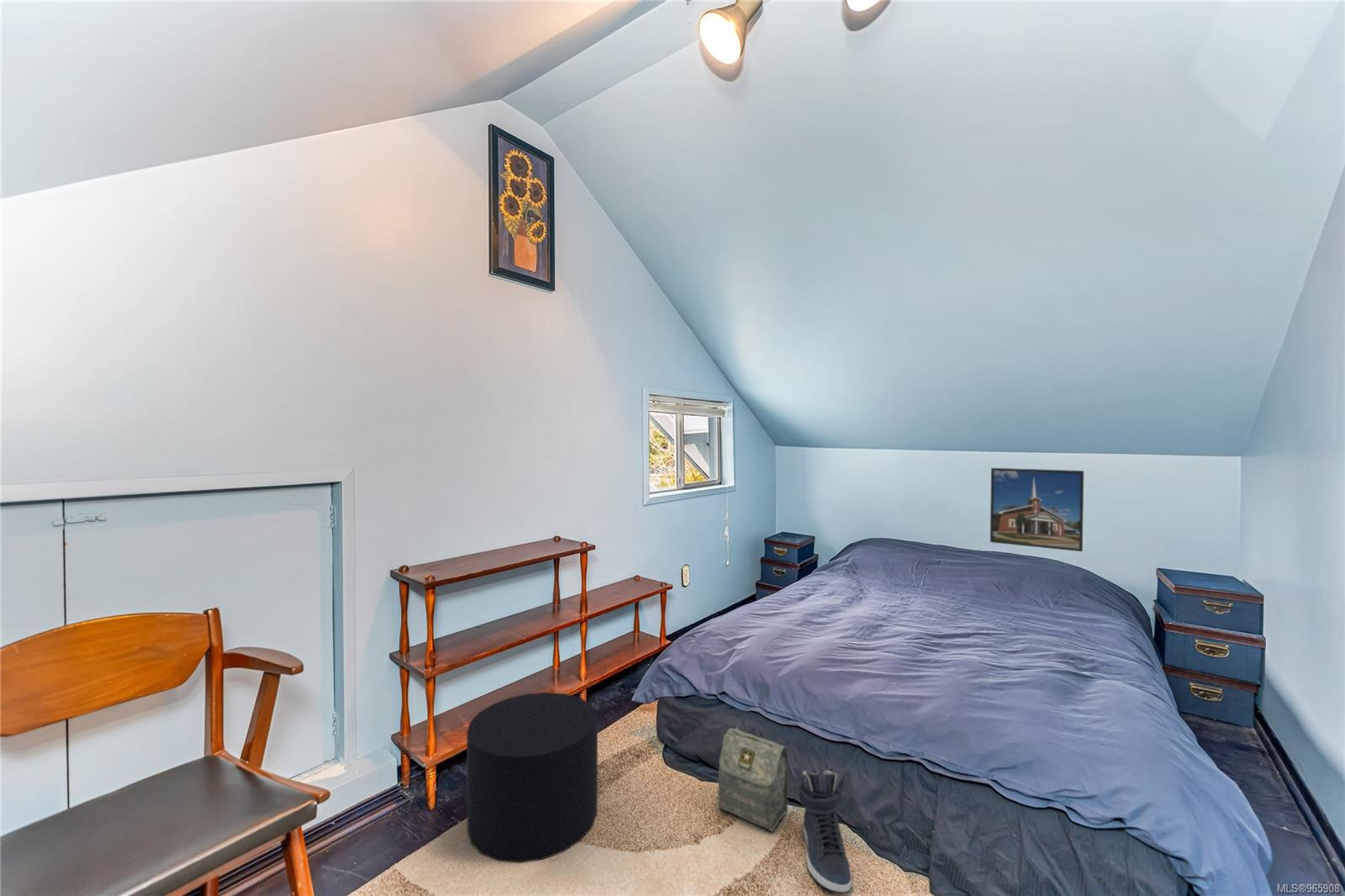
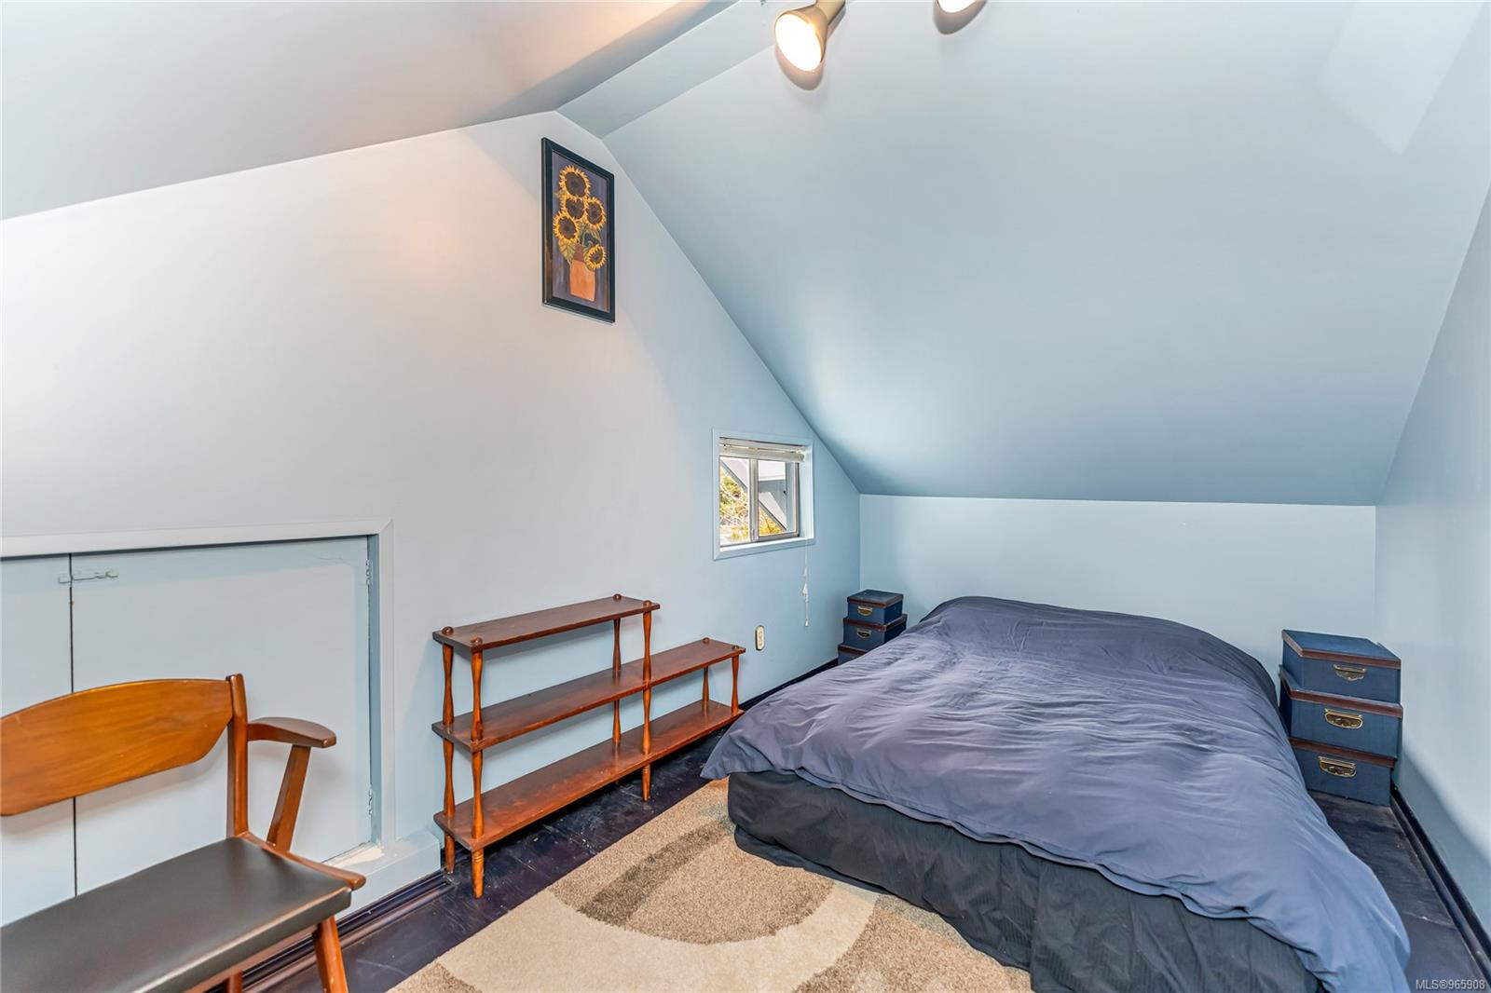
- stool [466,692,599,864]
- bag [717,726,789,833]
- sneaker [797,769,852,893]
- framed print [989,467,1084,552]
